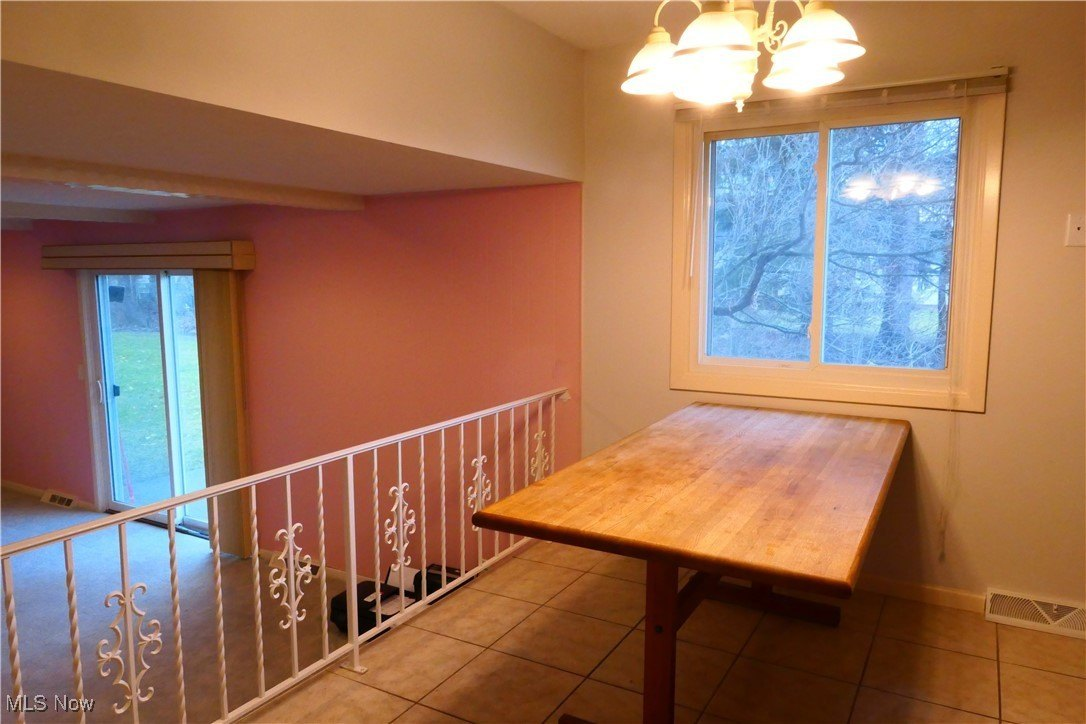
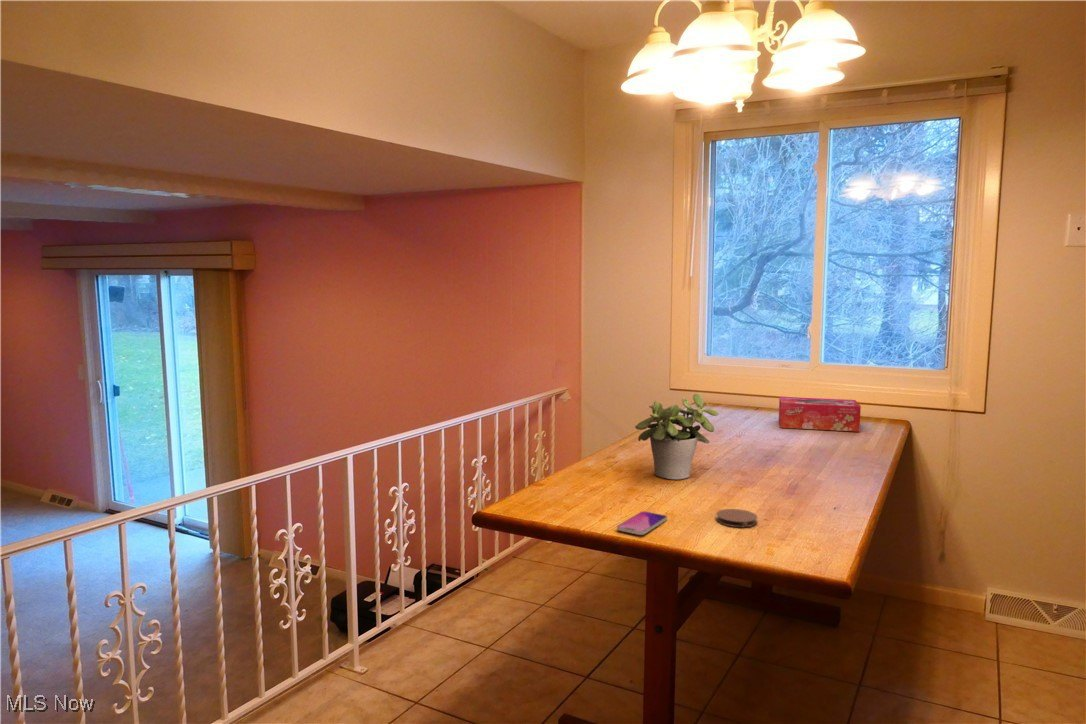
+ potted plant [634,393,720,481]
+ smartphone [616,510,668,536]
+ tissue box [778,396,862,433]
+ coaster [715,508,758,528]
